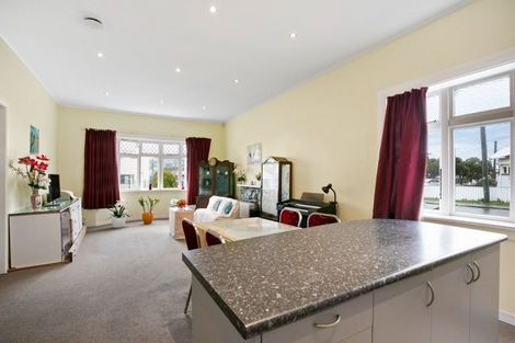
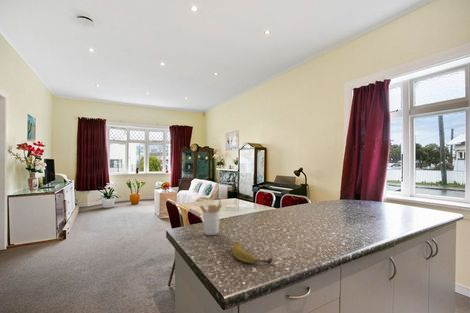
+ utensil holder [199,199,223,236]
+ fruit [231,241,273,264]
